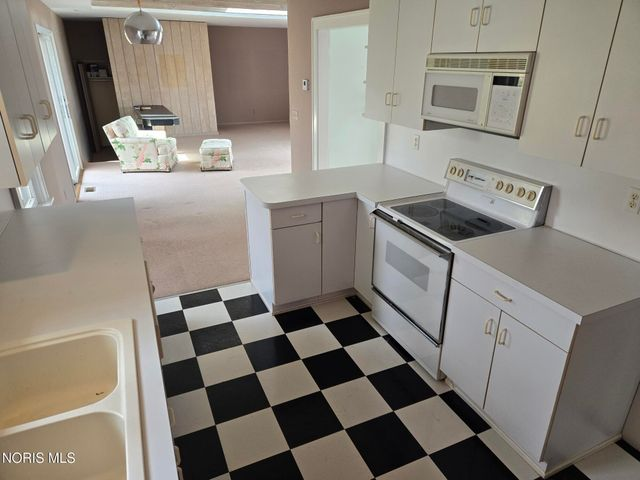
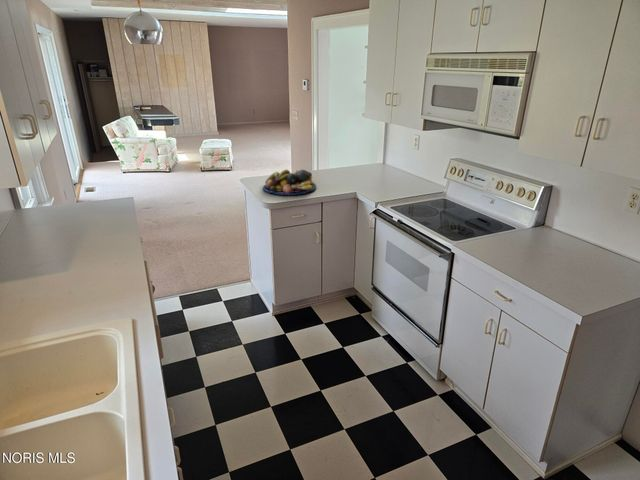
+ fruit bowl [262,168,317,196]
